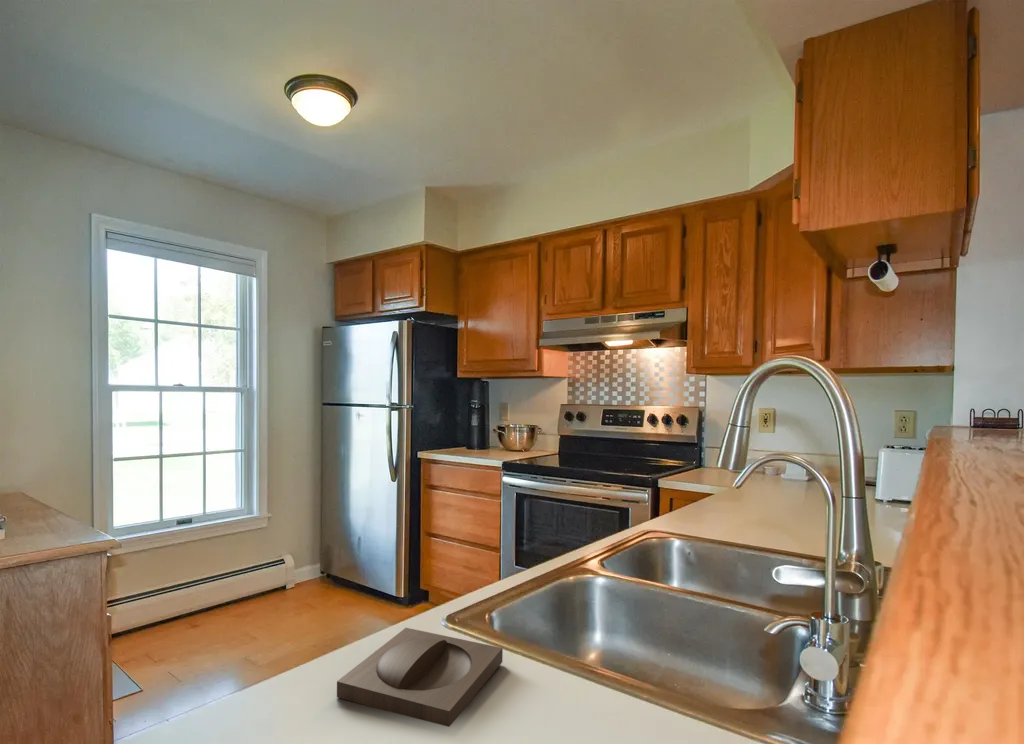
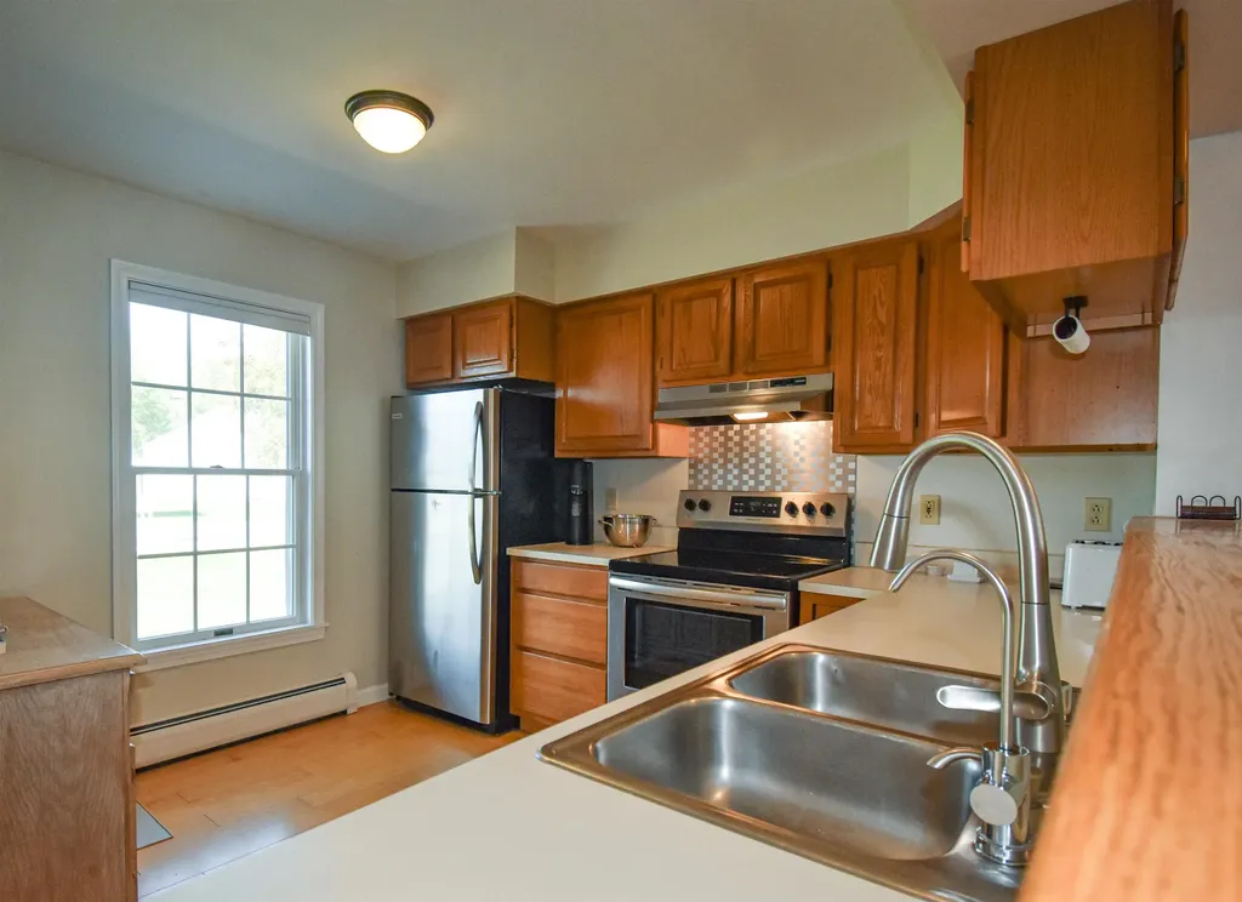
- decorative tray [336,627,504,728]
